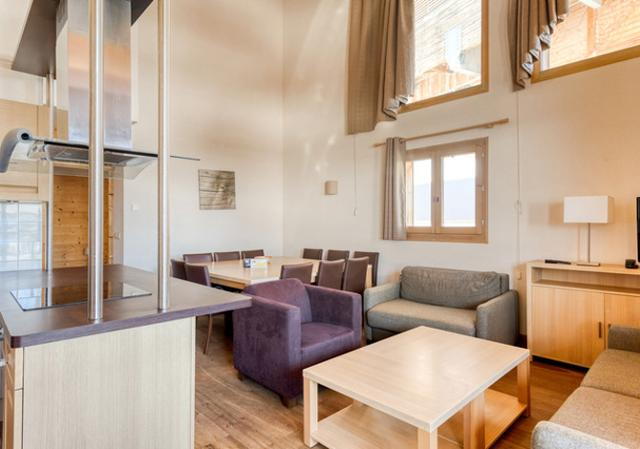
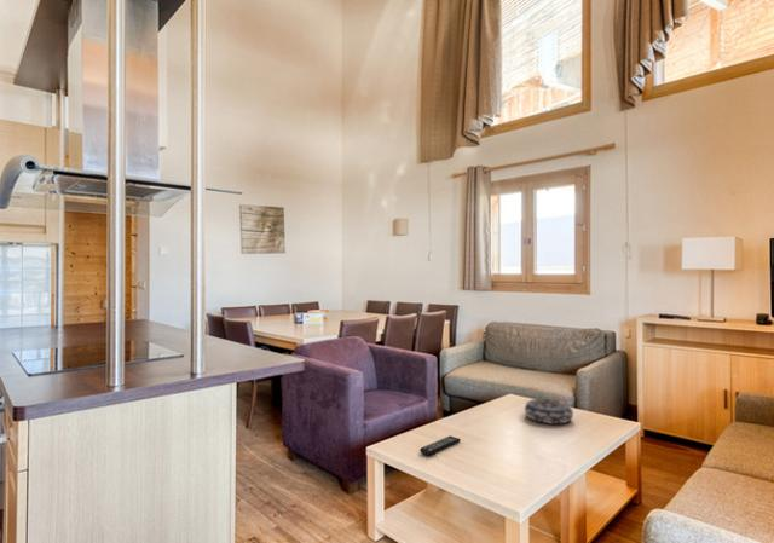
+ remote control [418,434,462,457]
+ decorative bowl [524,398,574,426]
